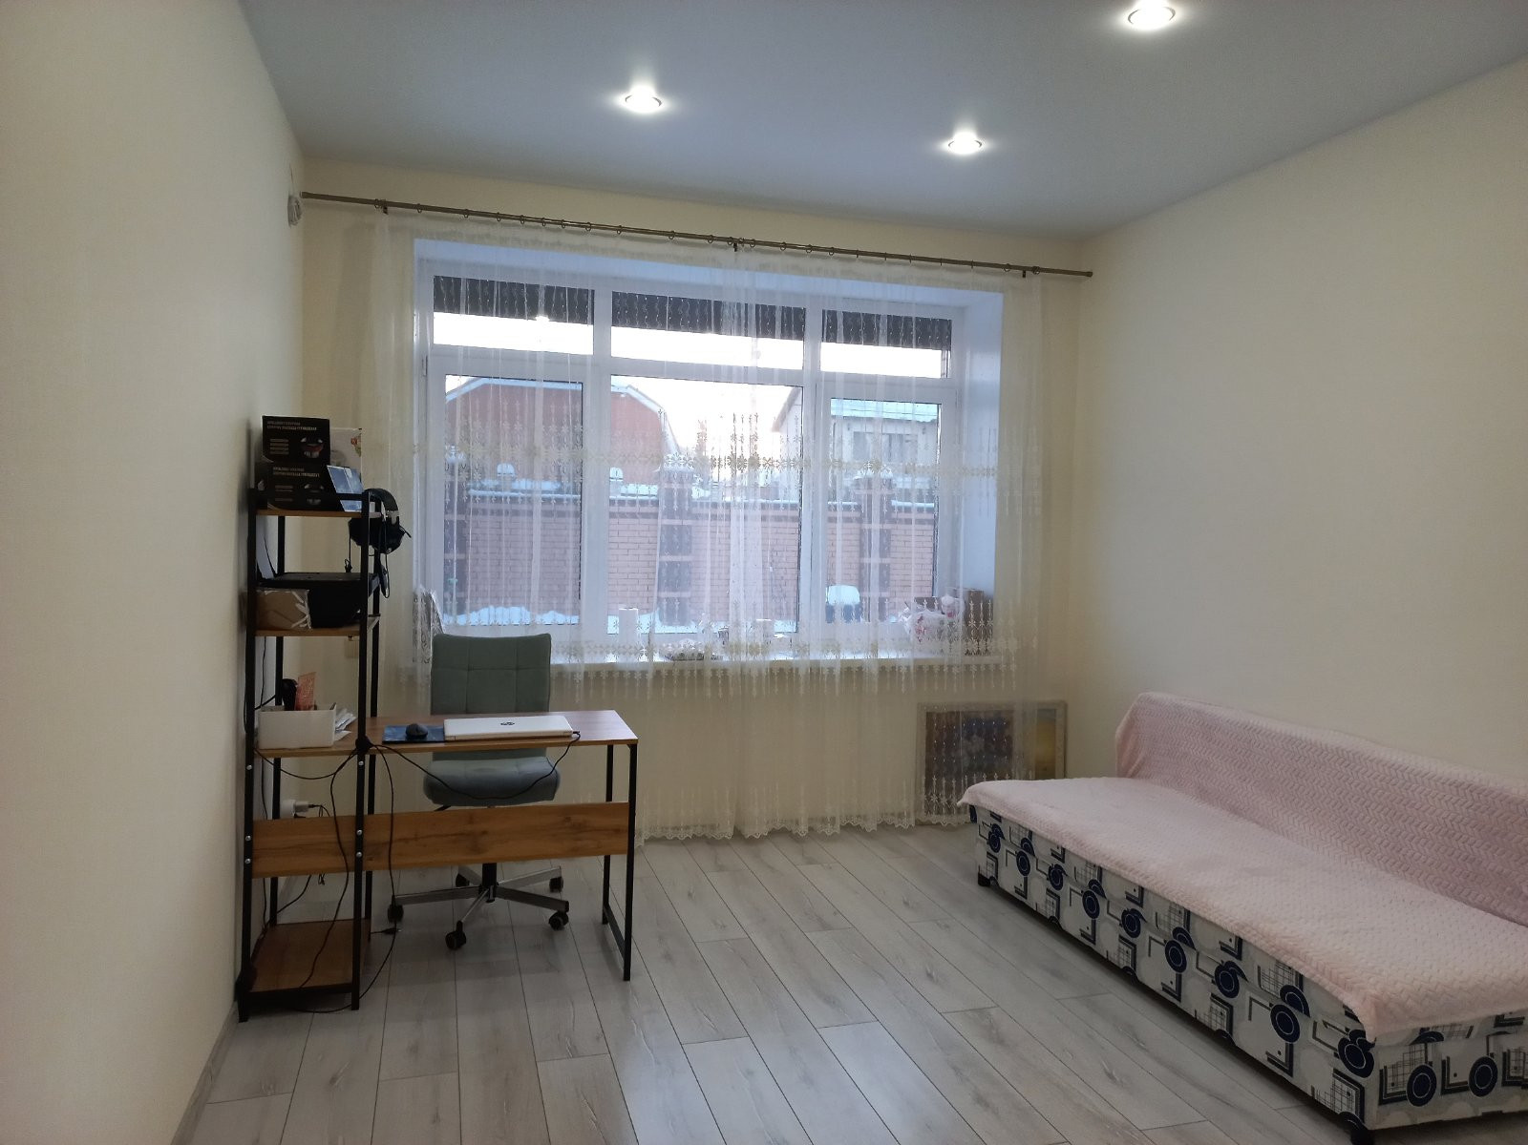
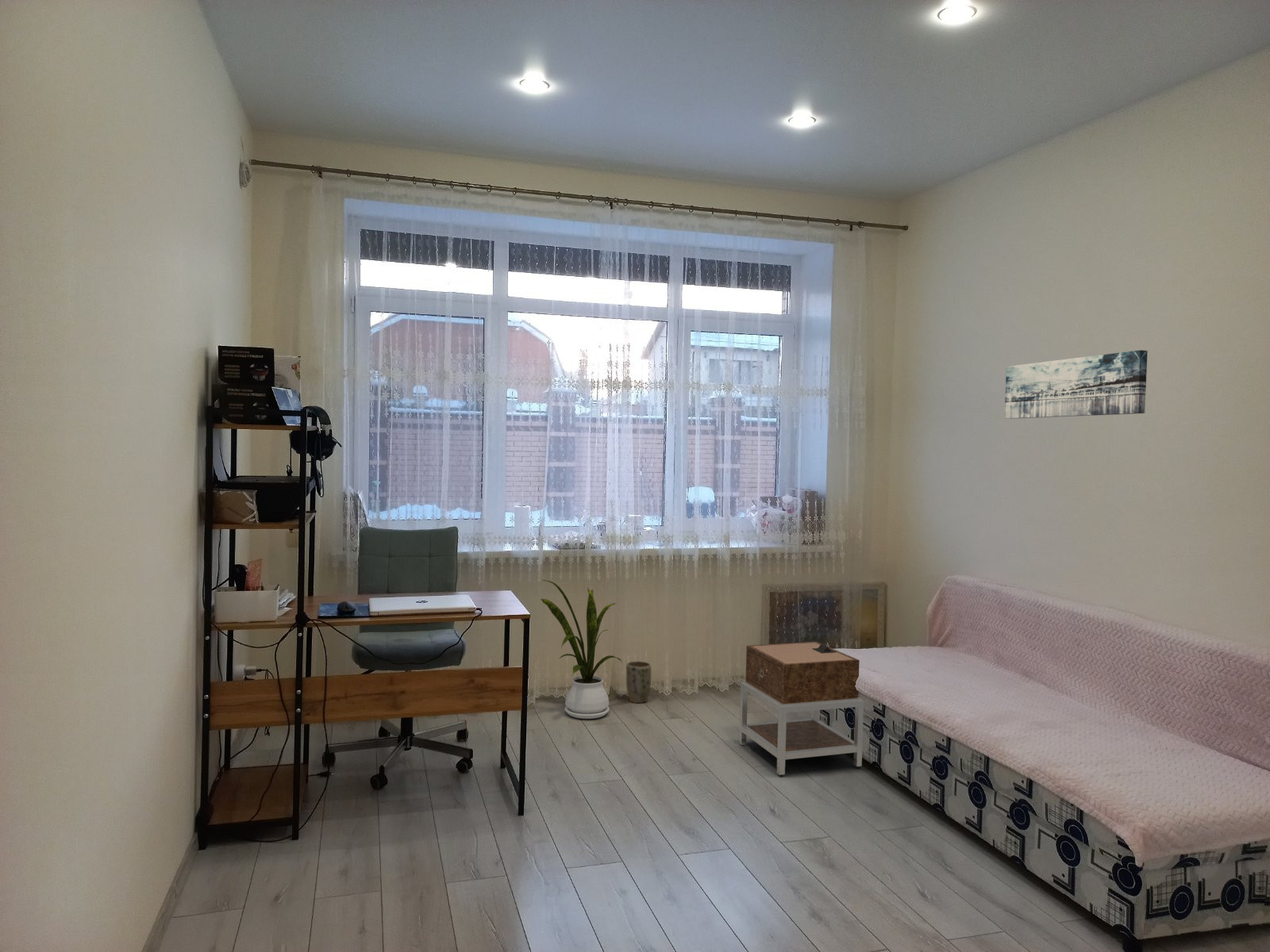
+ plant pot [625,660,652,704]
+ nightstand [738,641,864,776]
+ wall art [1004,349,1149,420]
+ house plant [540,579,623,720]
